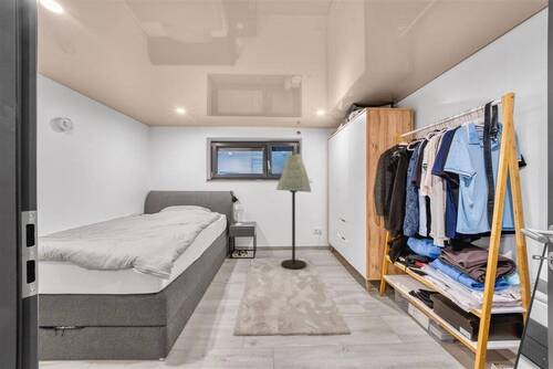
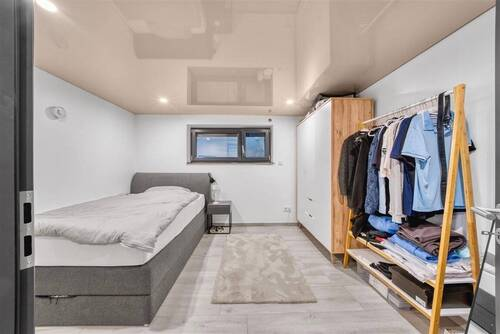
- floor lamp [274,152,313,271]
